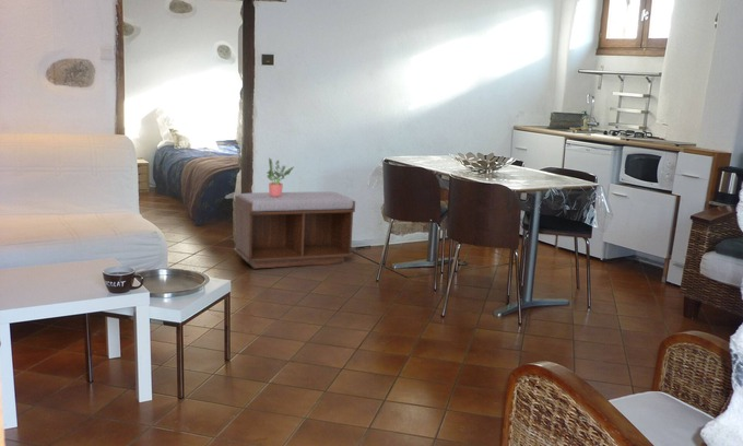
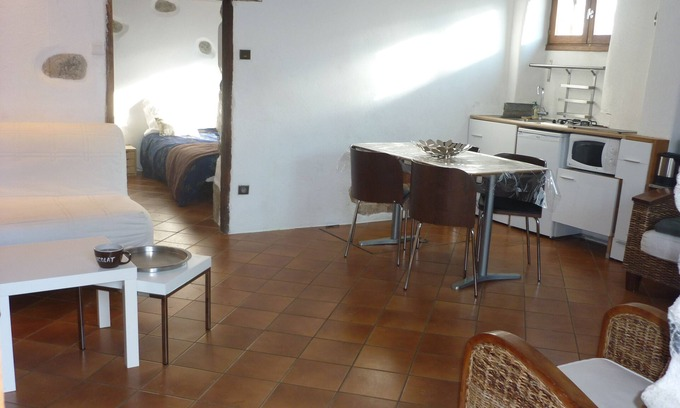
- bench [233,190,356,269]
- potted plant [266,157,295,197]
